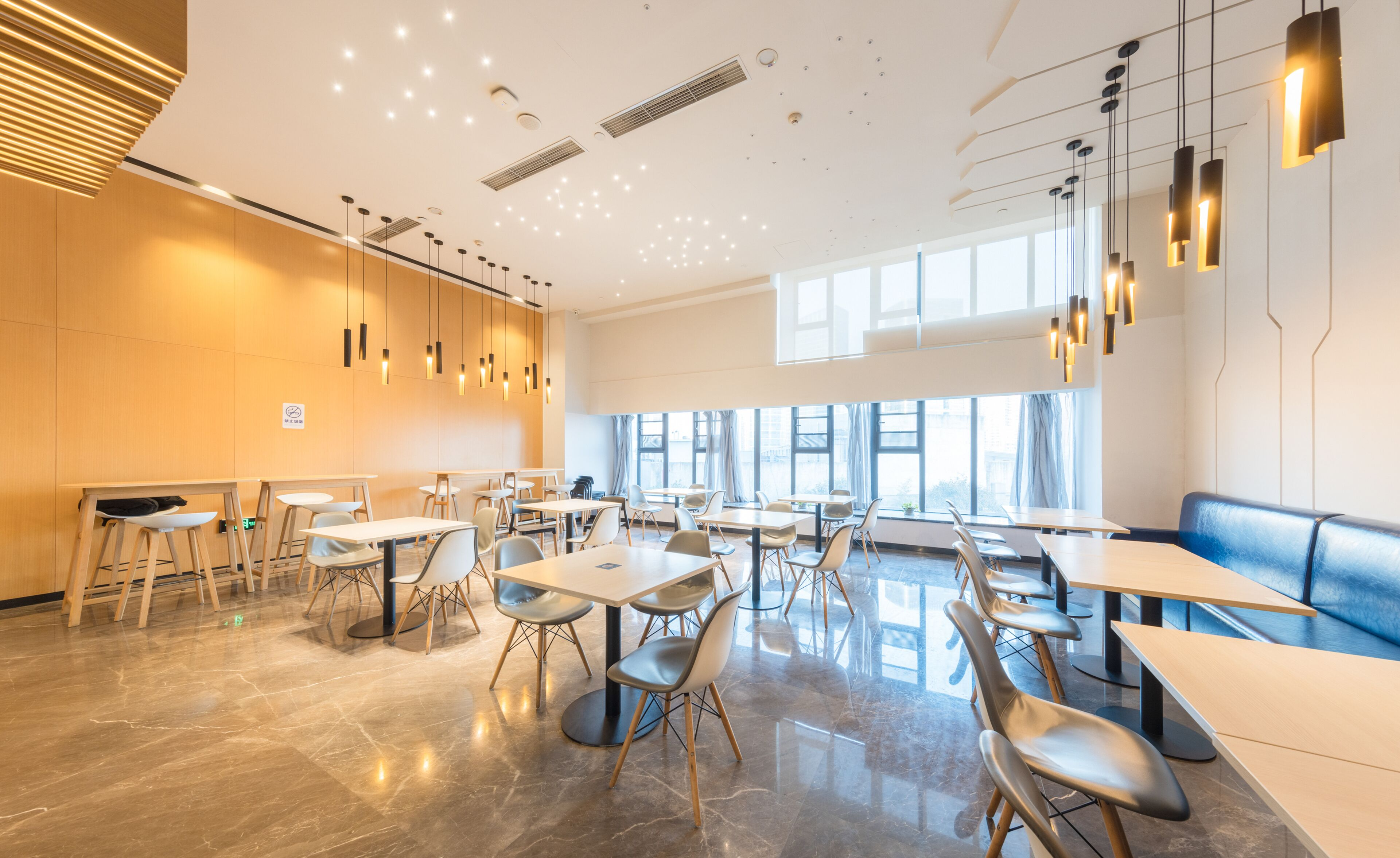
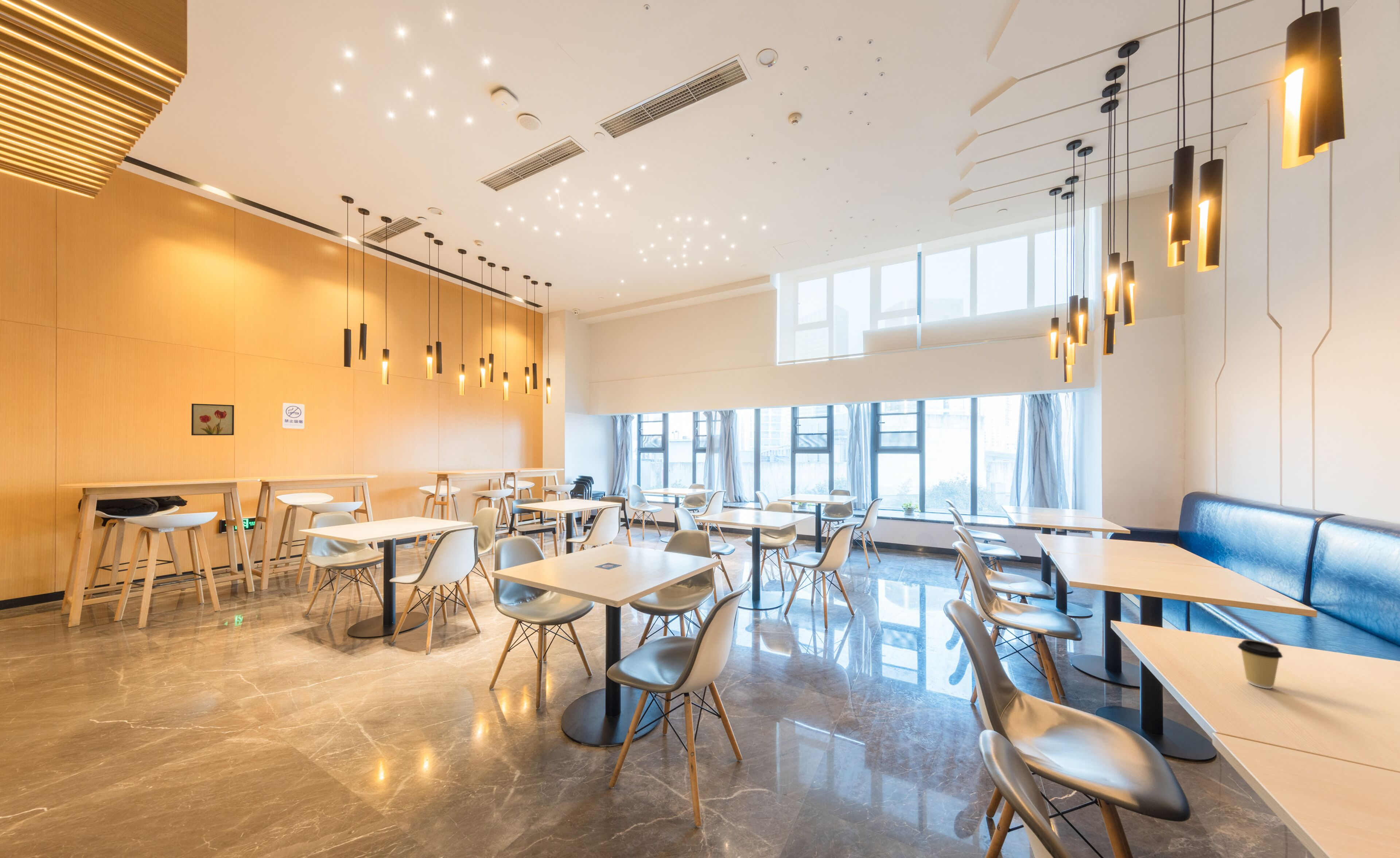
+ wall art [191,403,234,436]
+ coffee cup [1237,639,1283,689]
